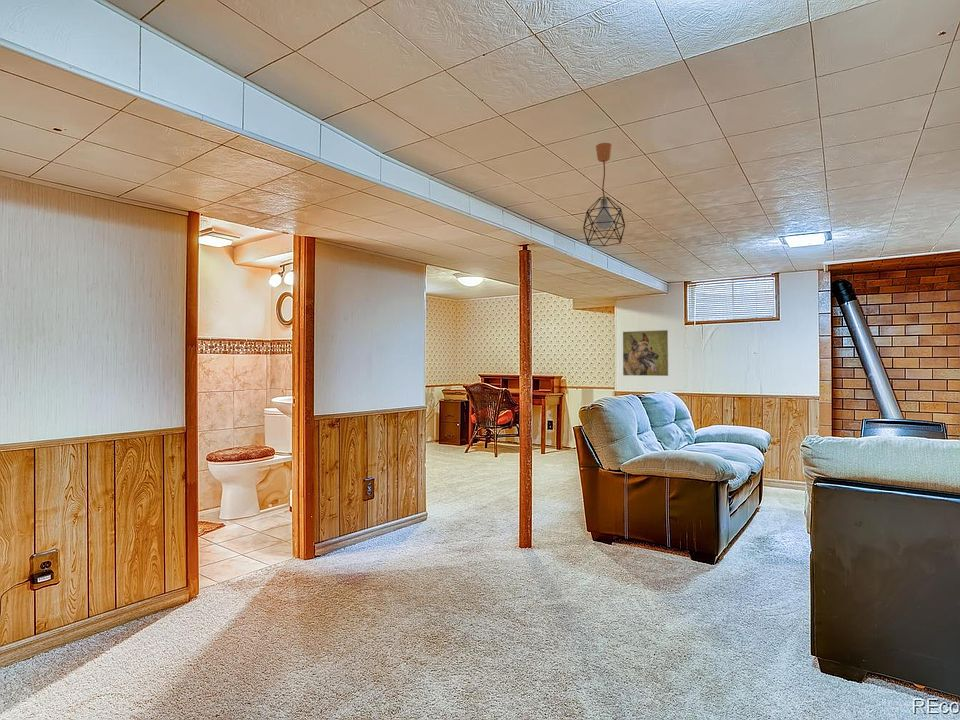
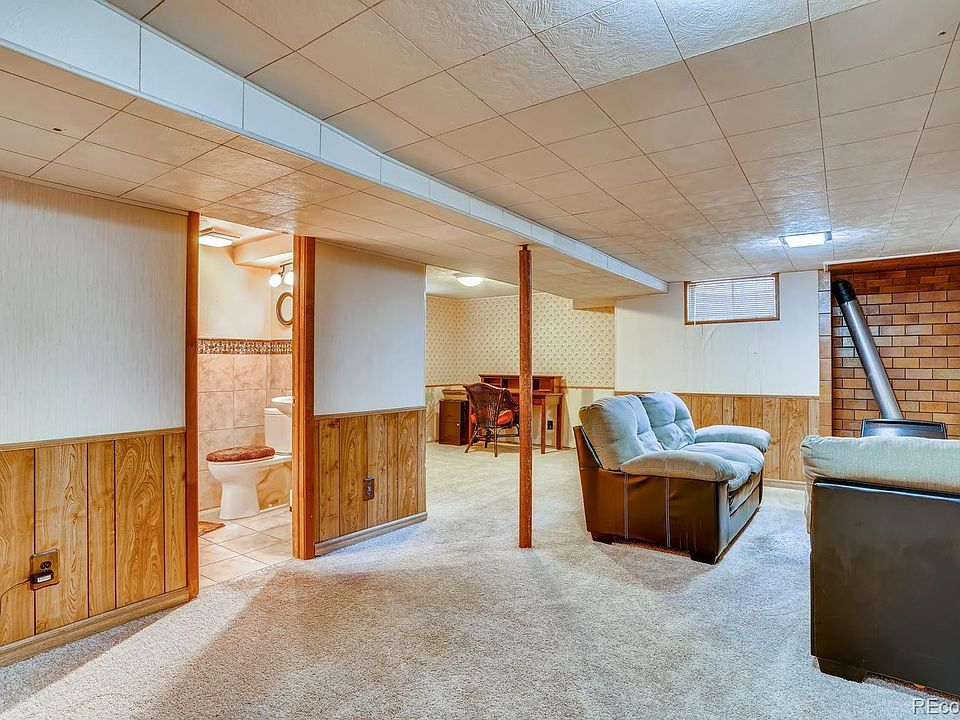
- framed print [622,329,670,377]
- pendant light [582,142,626,247]
